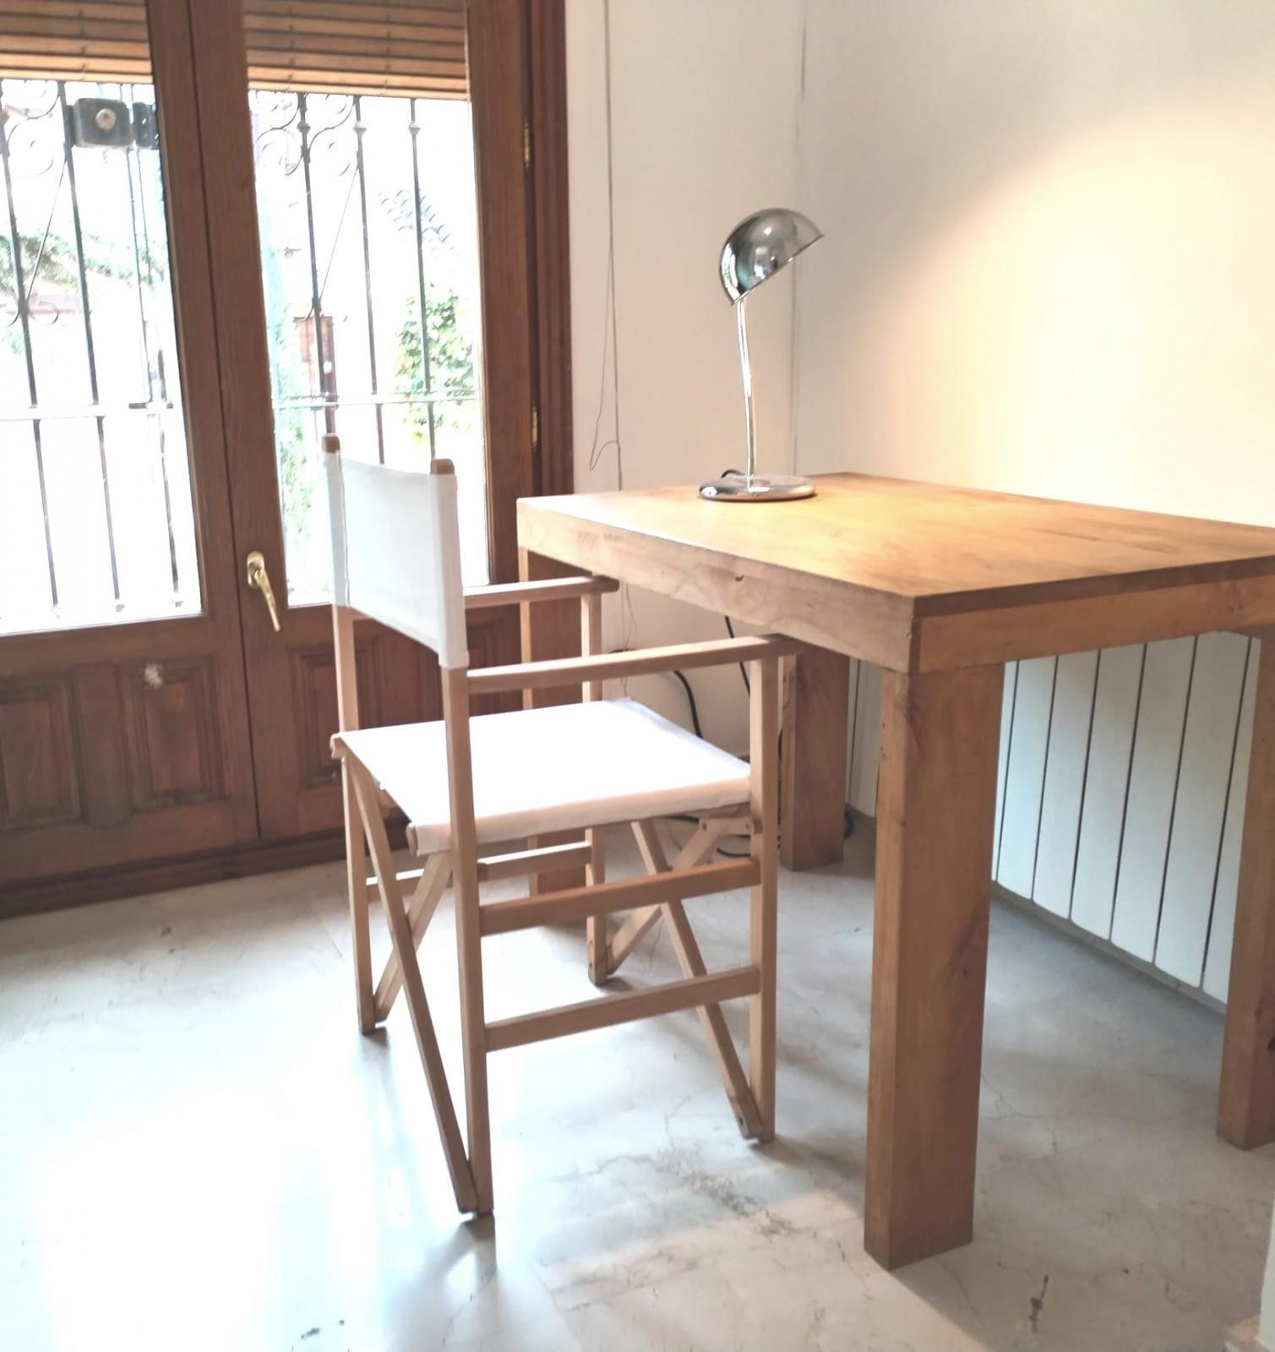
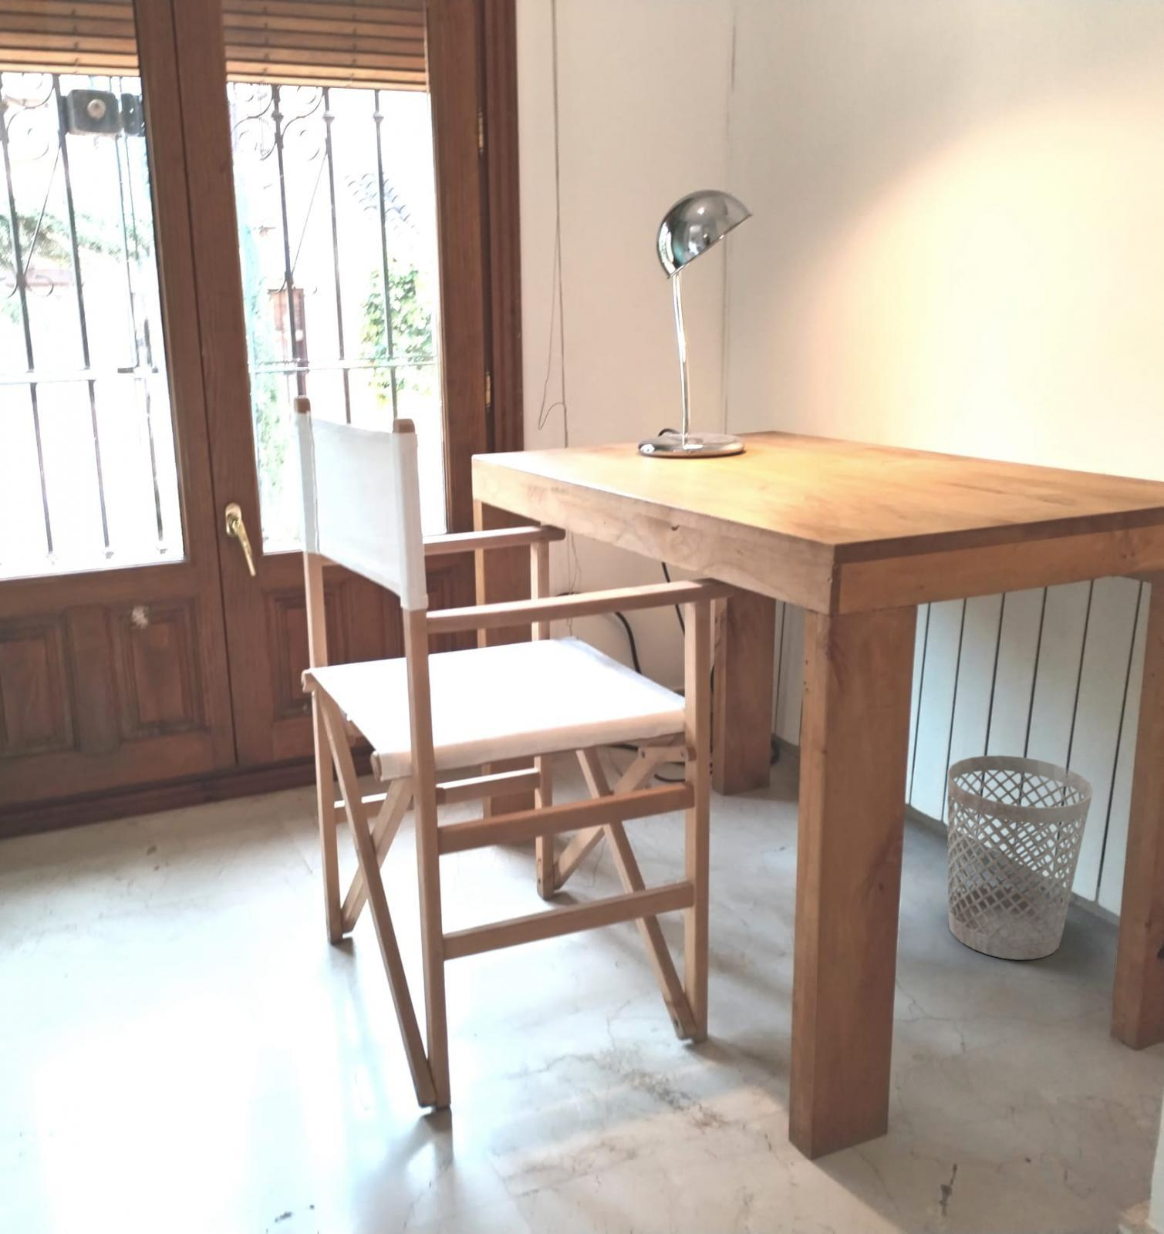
+ wastebasket [946,754,1094,961]
